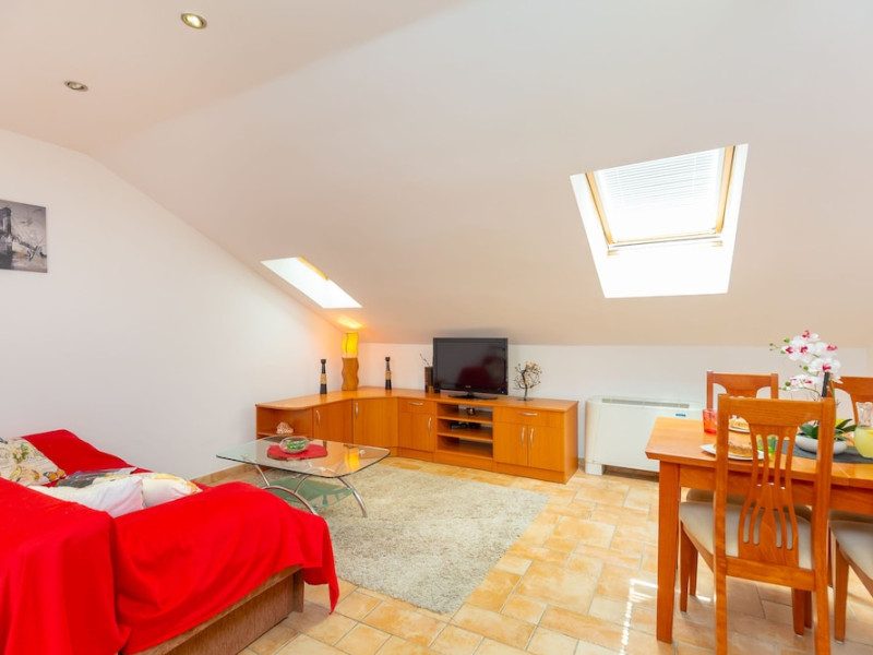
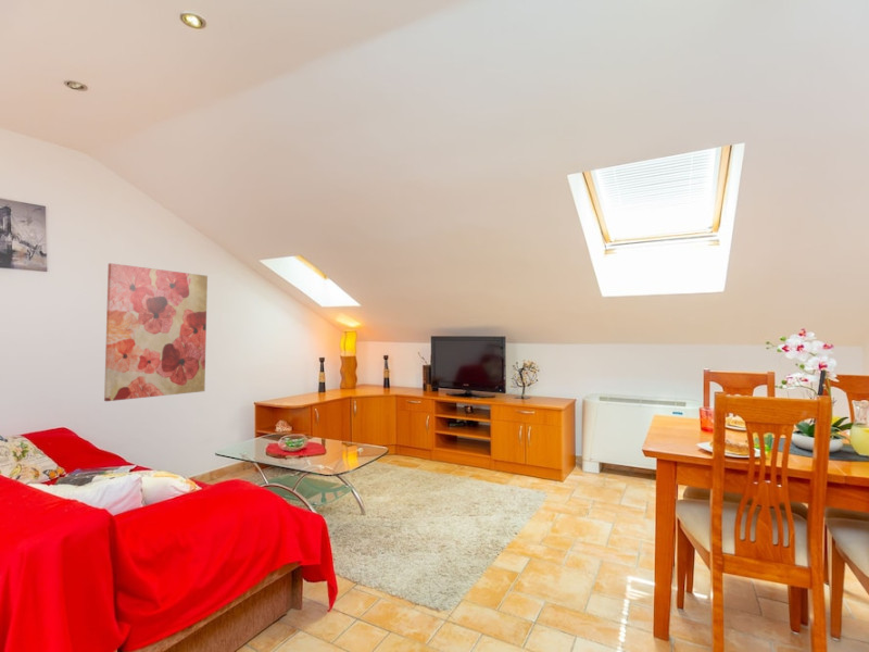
+ wall art [103,262,209,402]
